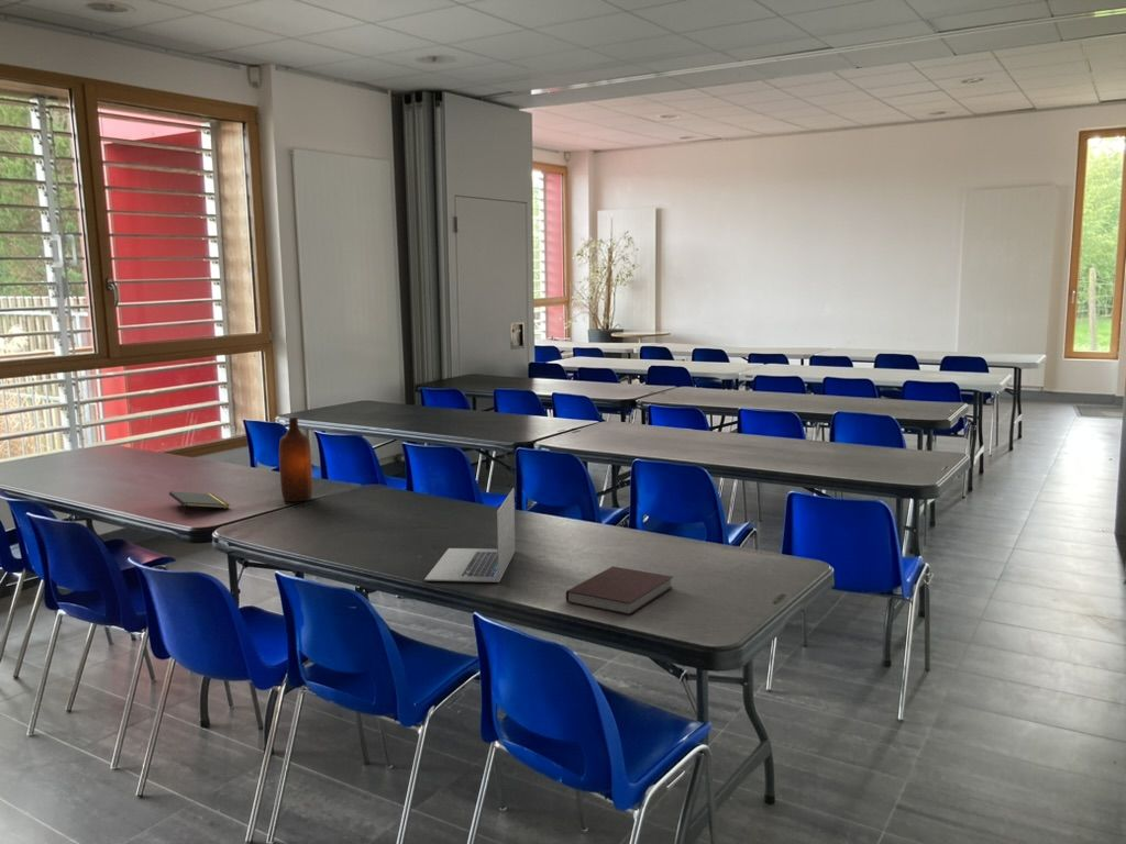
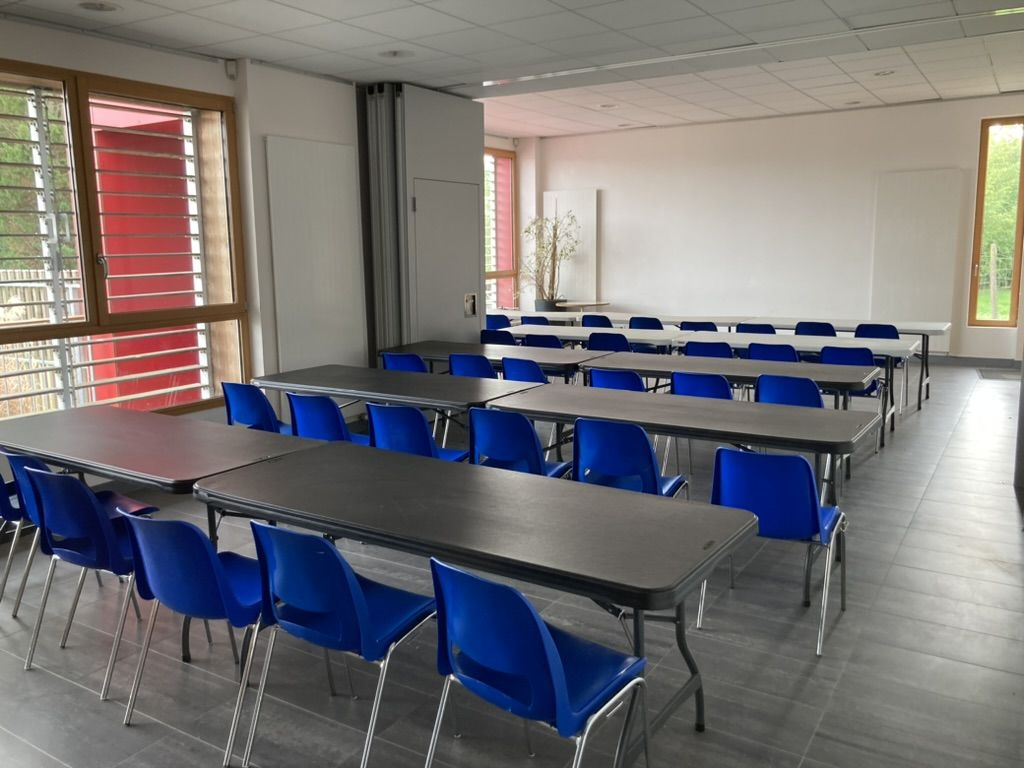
- laptop [423,487,516,584]
- bottle [278,417,313,503]
- notepad [168,490,231,515]
- notebook [565,565,674,617]
